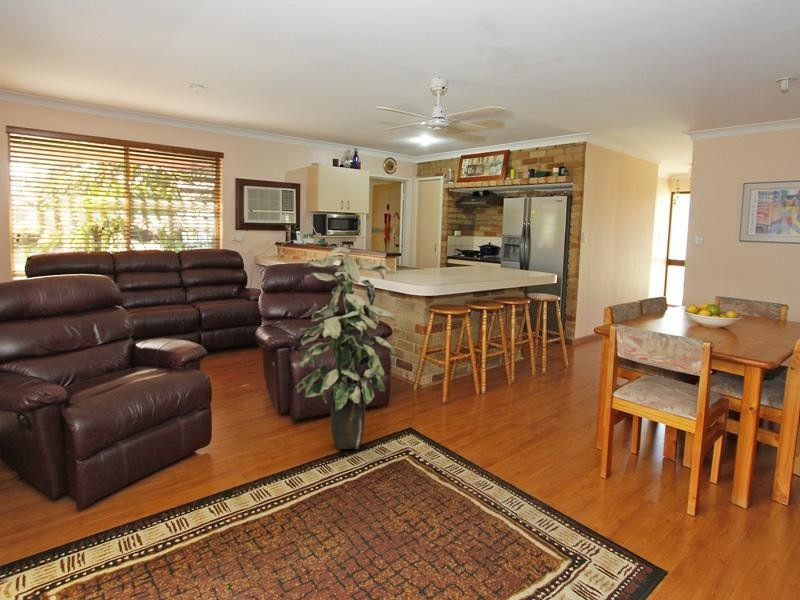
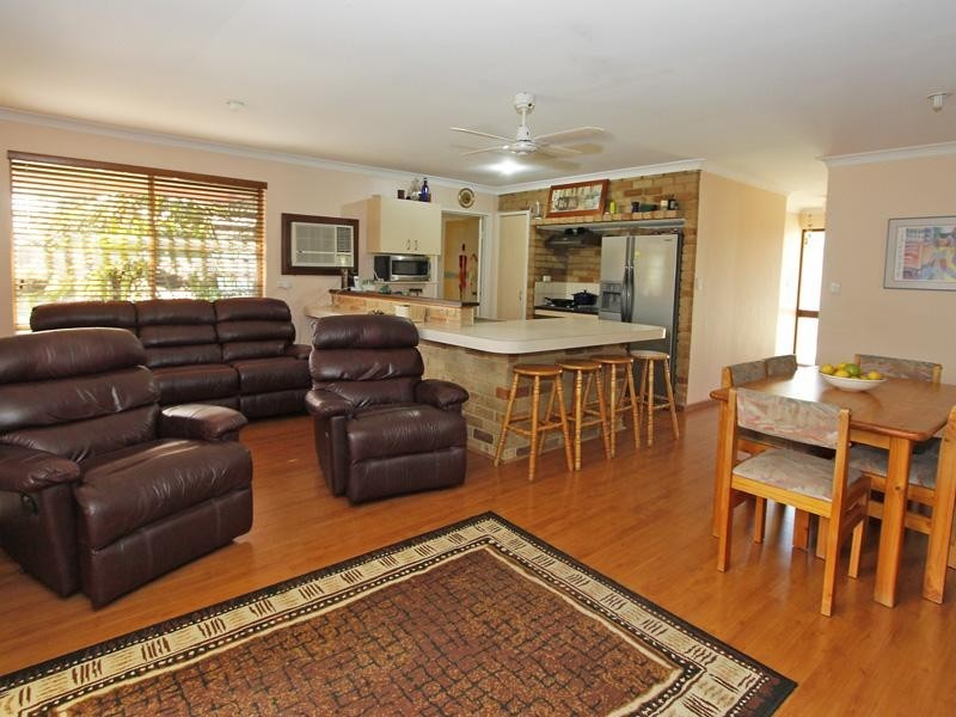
- indoor plant [296,246,397,450]
